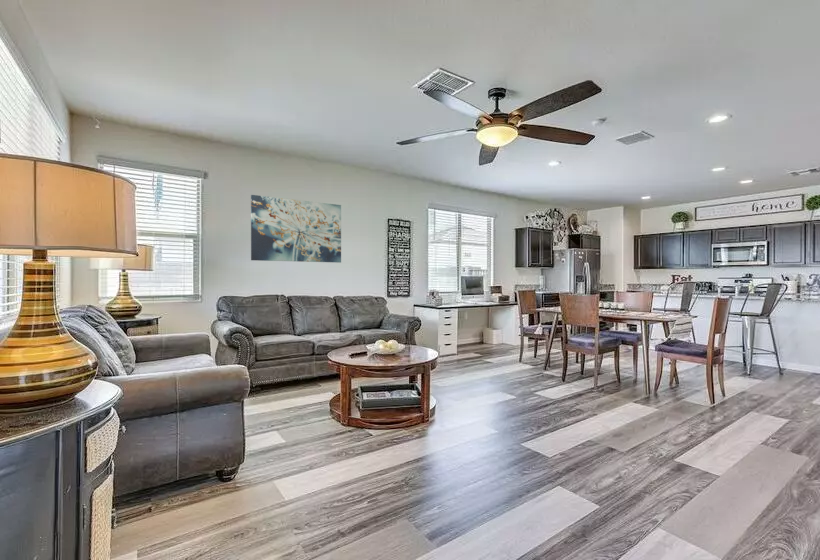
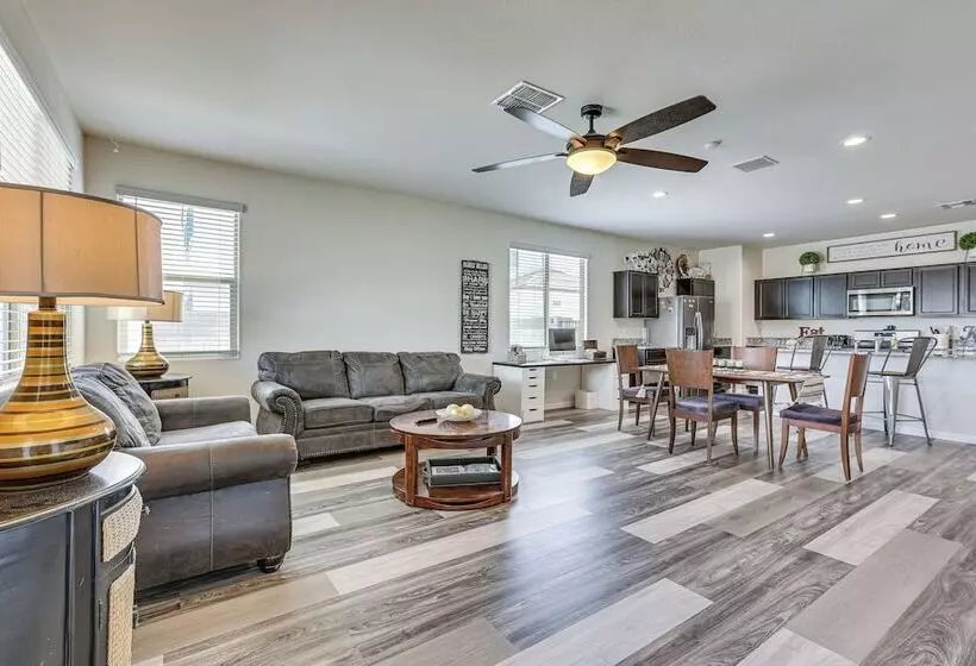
- wall art [250,194,342,264]
